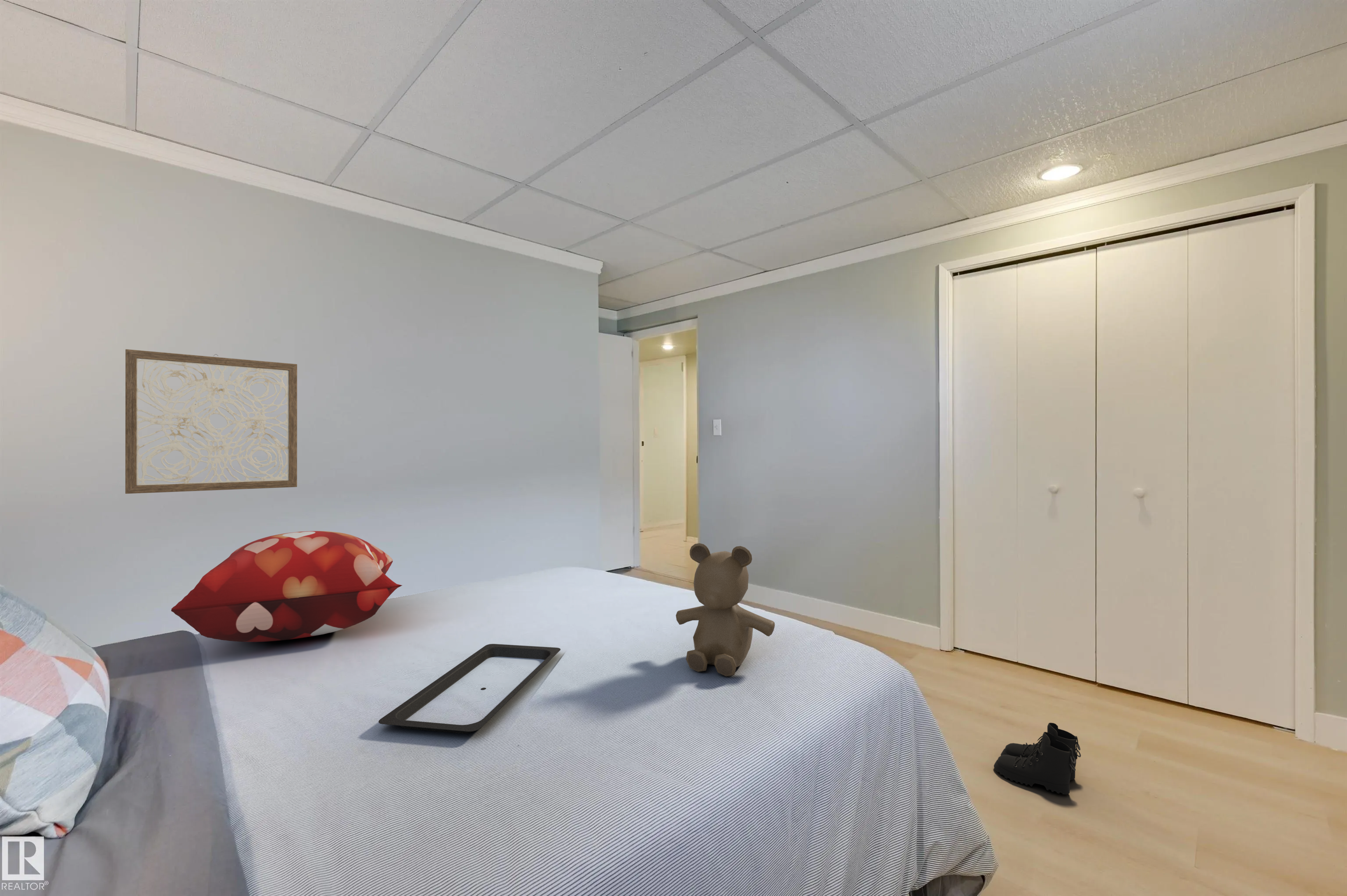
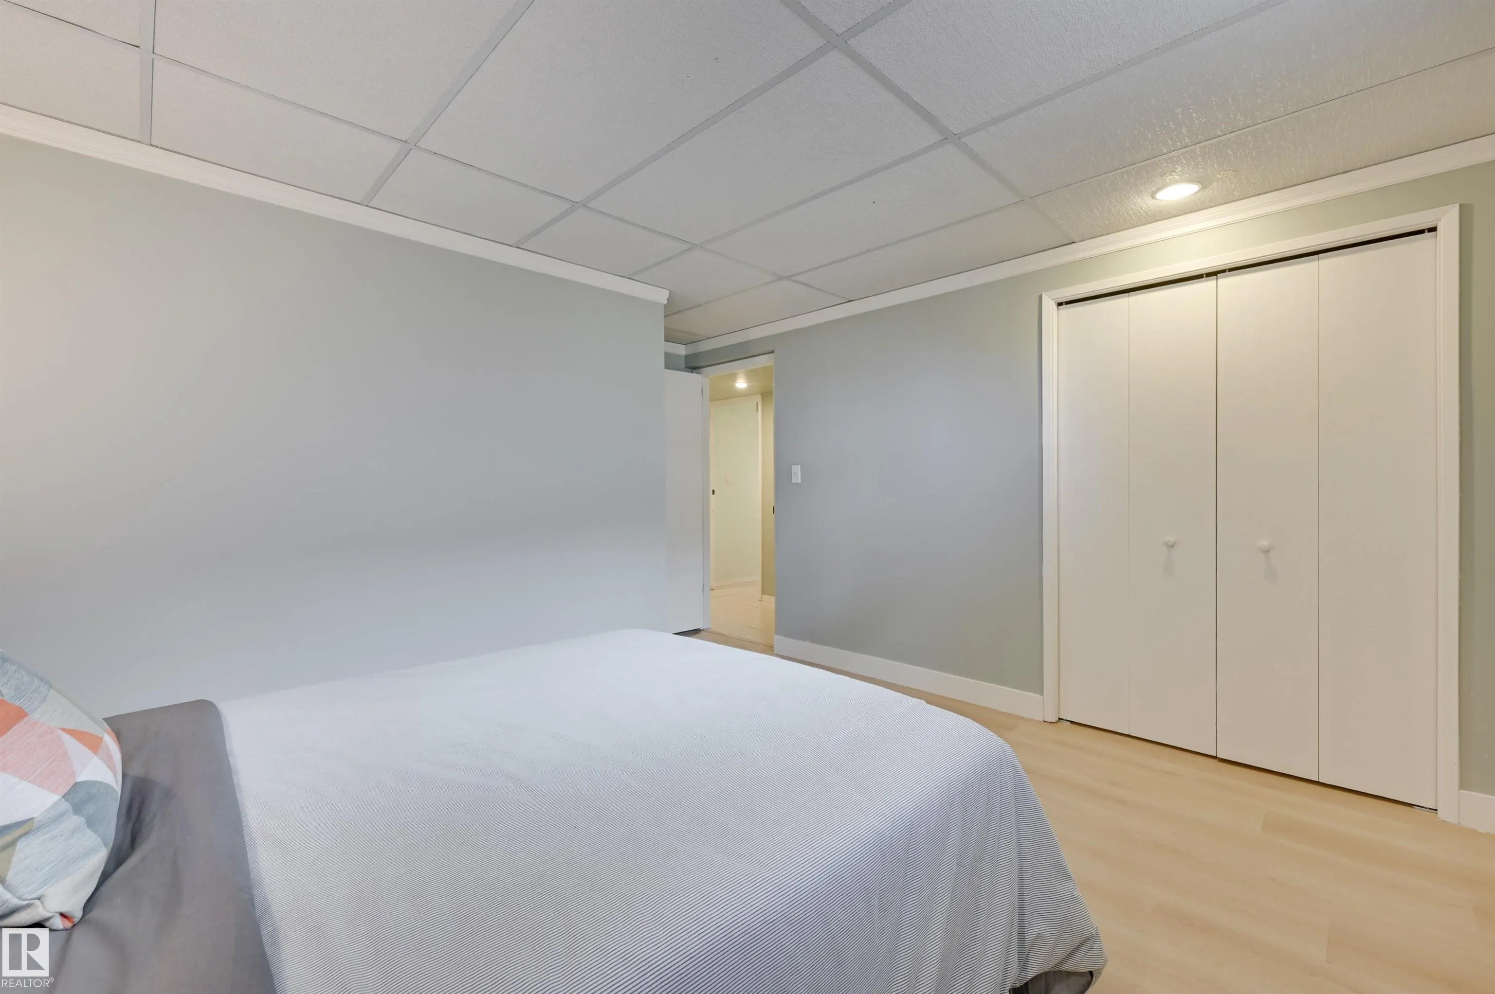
- decorative pillow [171,530,403,642]
- serving tray [378,644,561,734]
- boots [994,722,1081,795]
- wall art [125,349,298,494]
- teddy bear [675,543,775,677]
